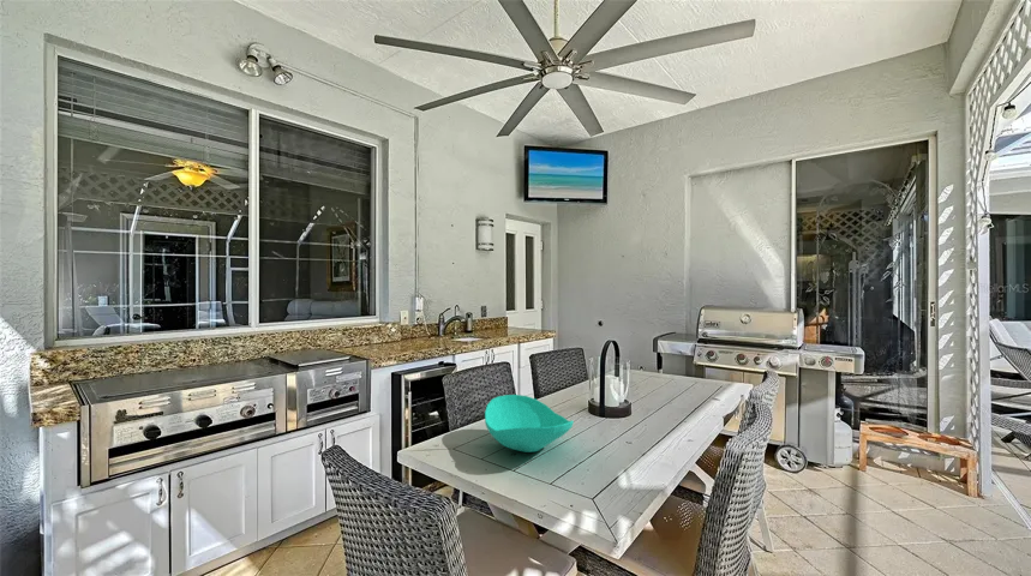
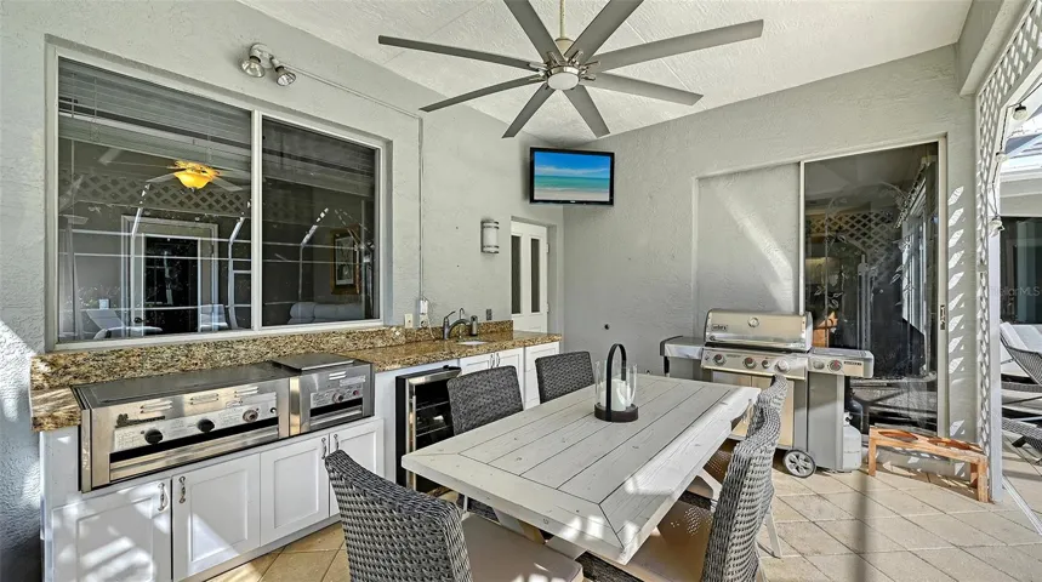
- table top decor [484,394,575,454]
